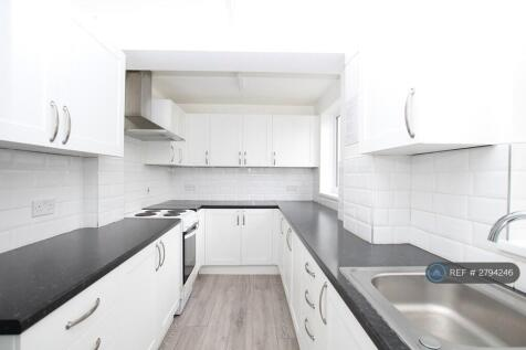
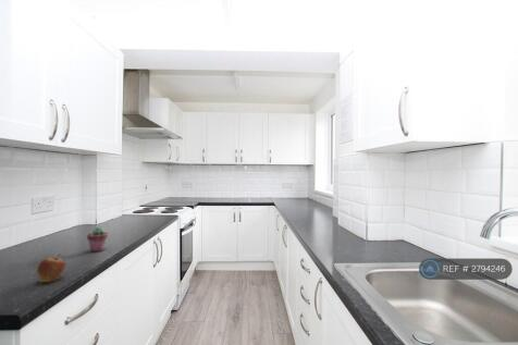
+ apple [36,252,66,283]
+ potted succulent [86,225,109,252]
